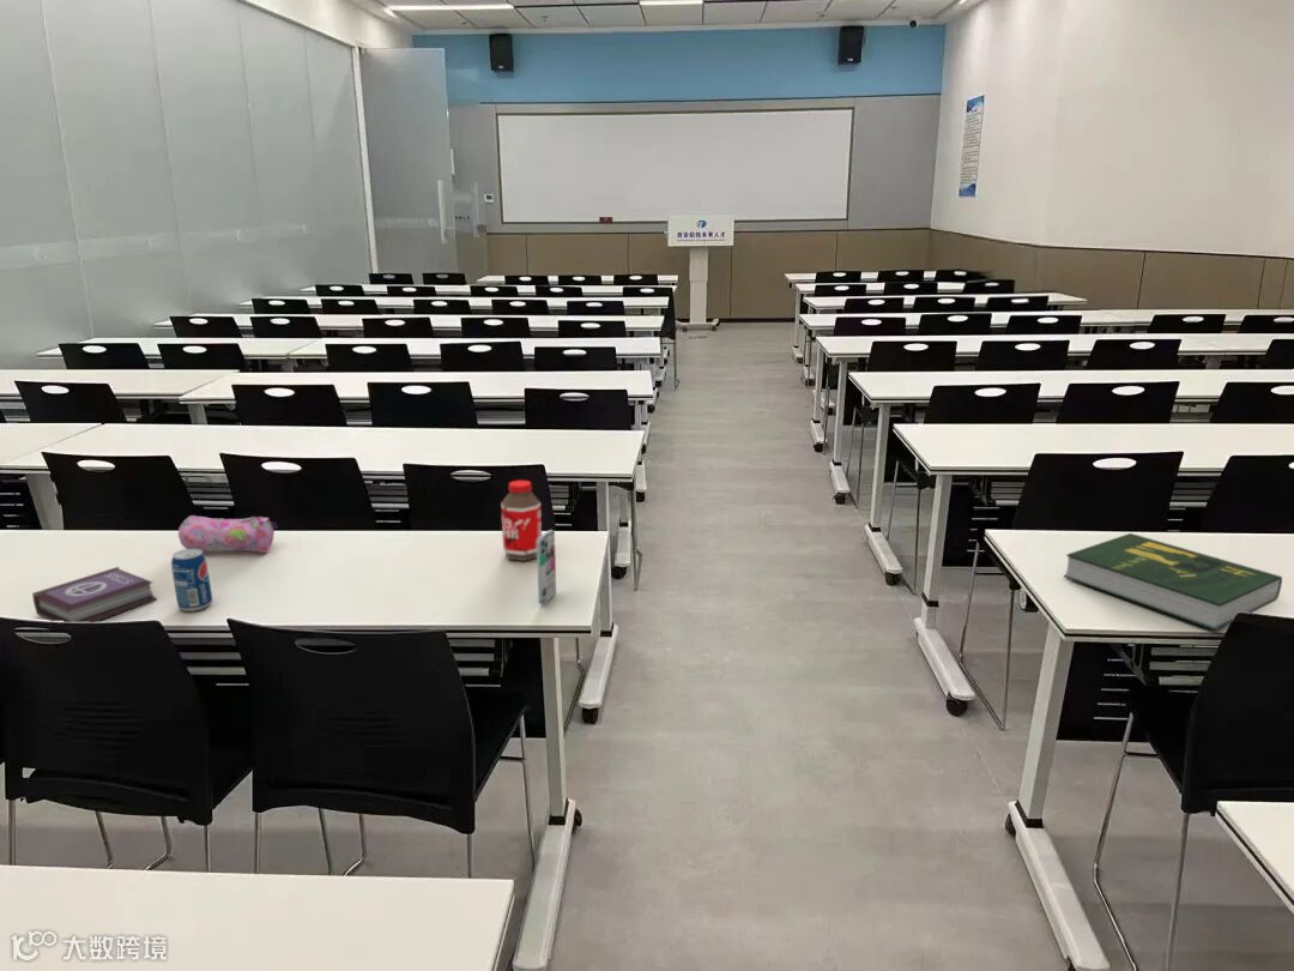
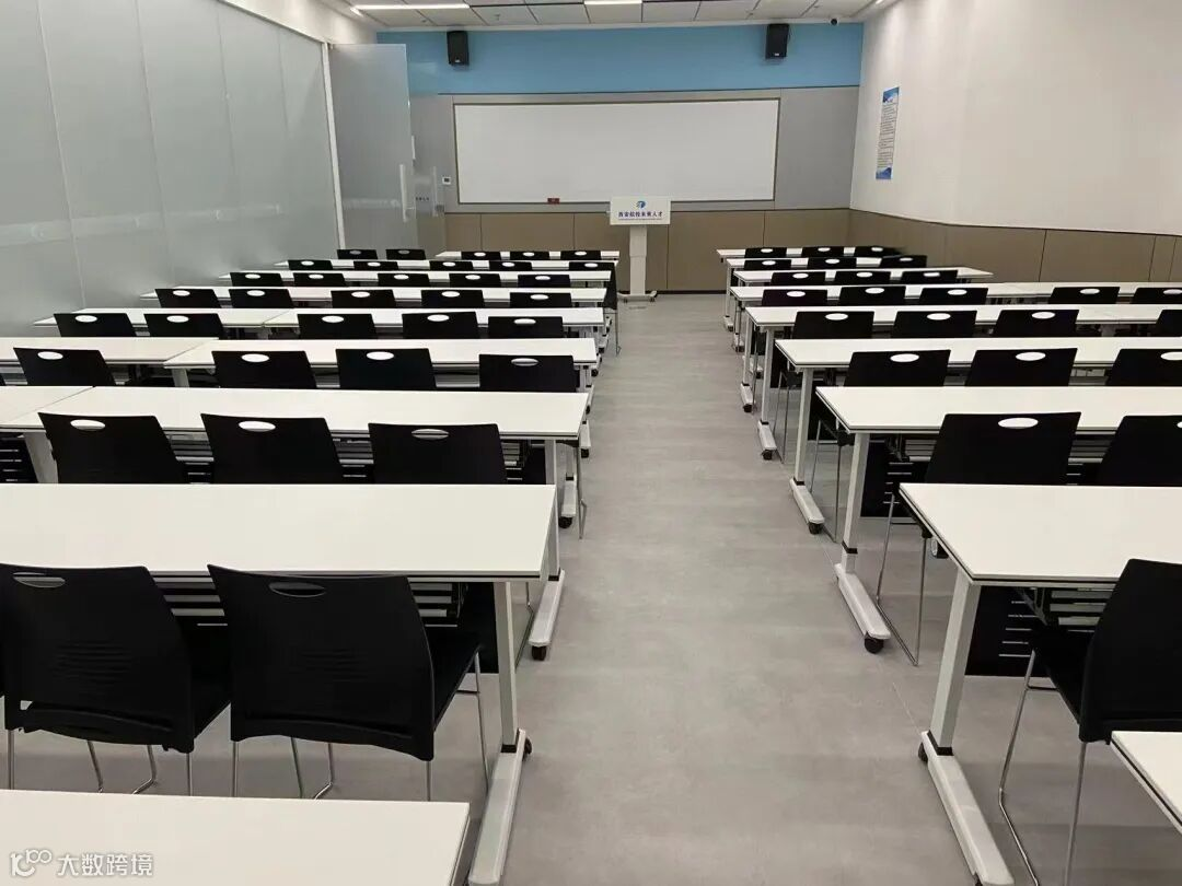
- book [1063,532,1283,631]
- beverage can [170,549,213,613]
- pencil case [177,514,279,554]
- book [31,566,158,623]
- bottle [500,480,543,562]
- smartphone [536,529,557,605]
